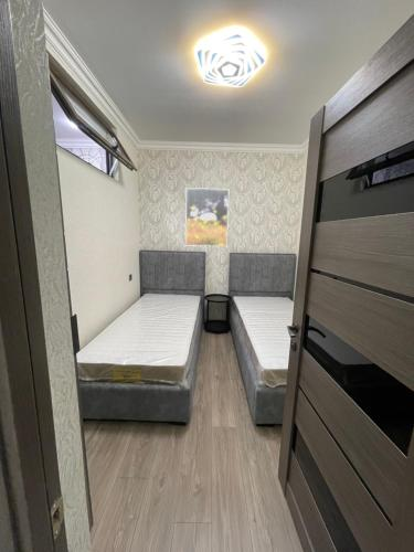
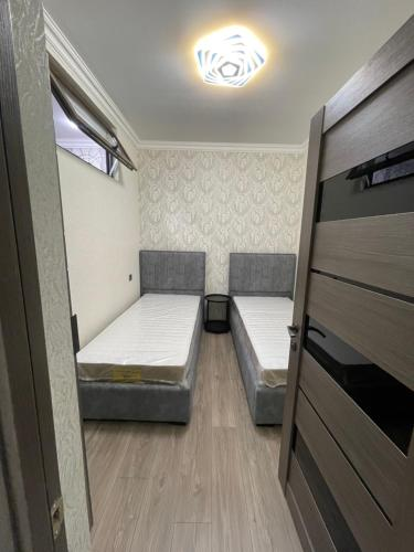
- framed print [184,187,230,247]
